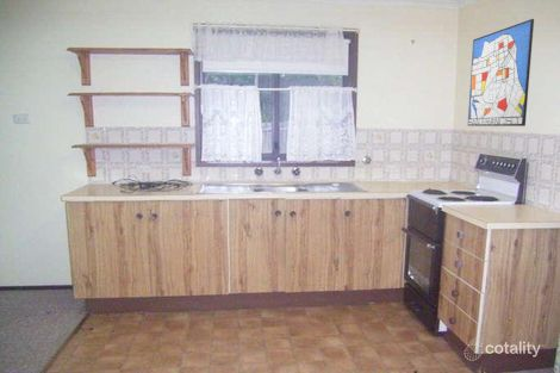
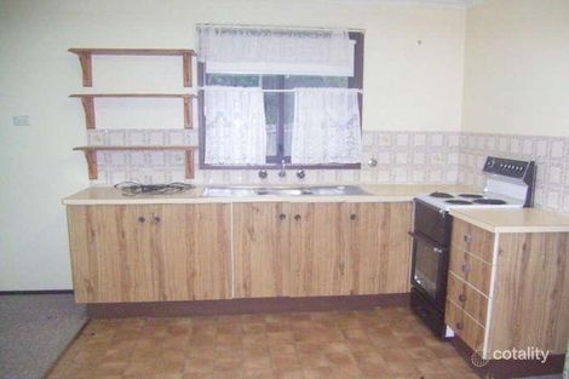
- wall art [467,18,535,128]
